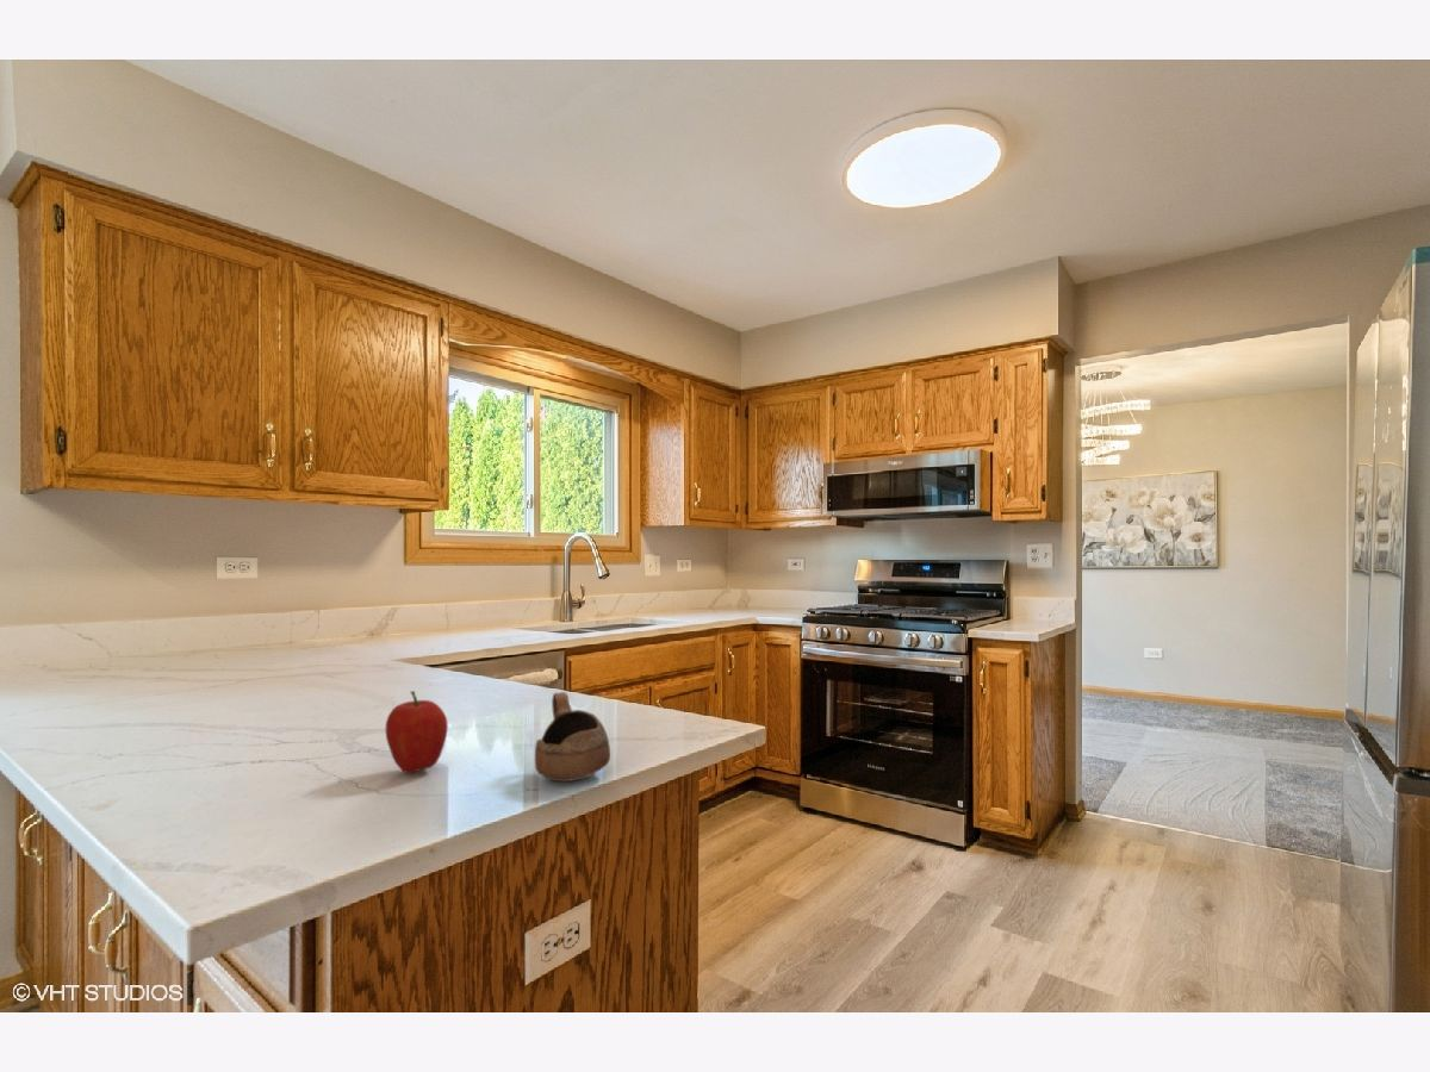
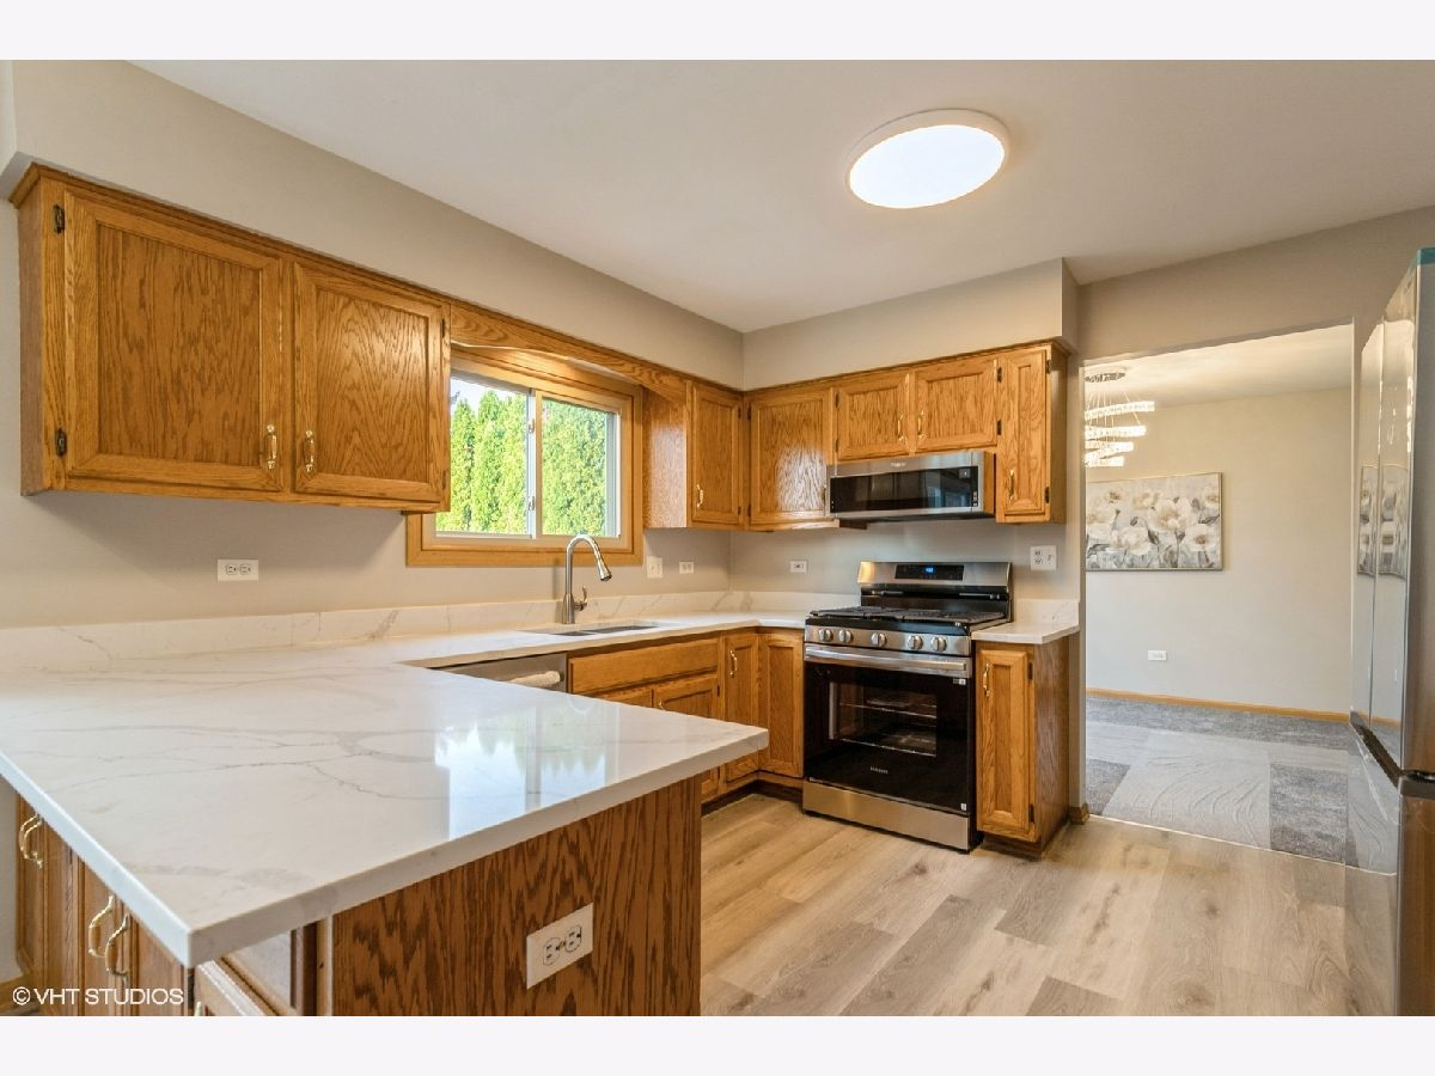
- cup [534,691,611,783]
- fruit [385,690,449,774]
